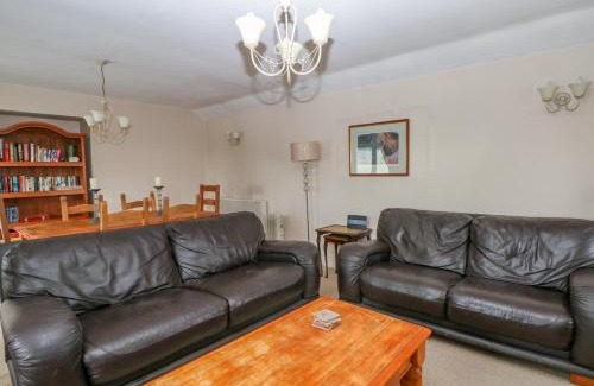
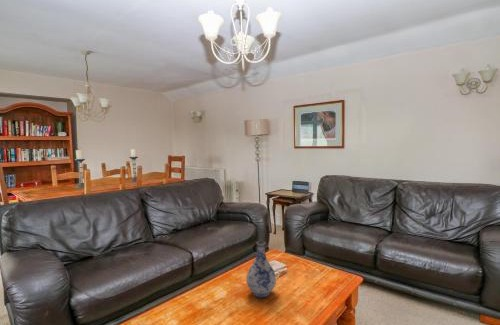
+ vase [245,240,277,298]
